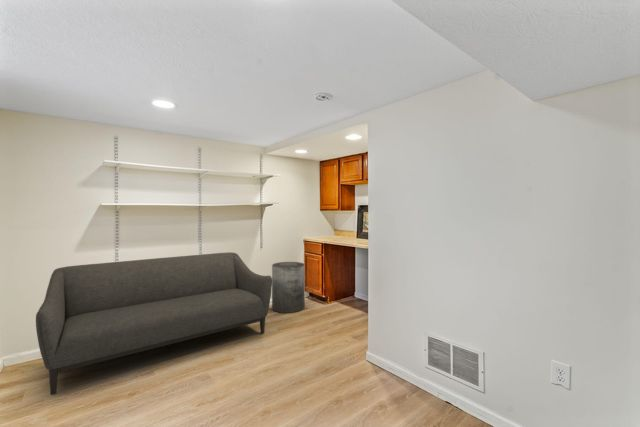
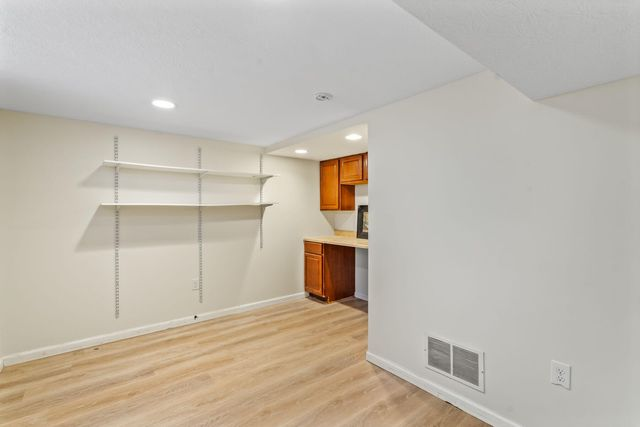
- sofa [35,251,272,396]
- trash can [271,261,306,314]
